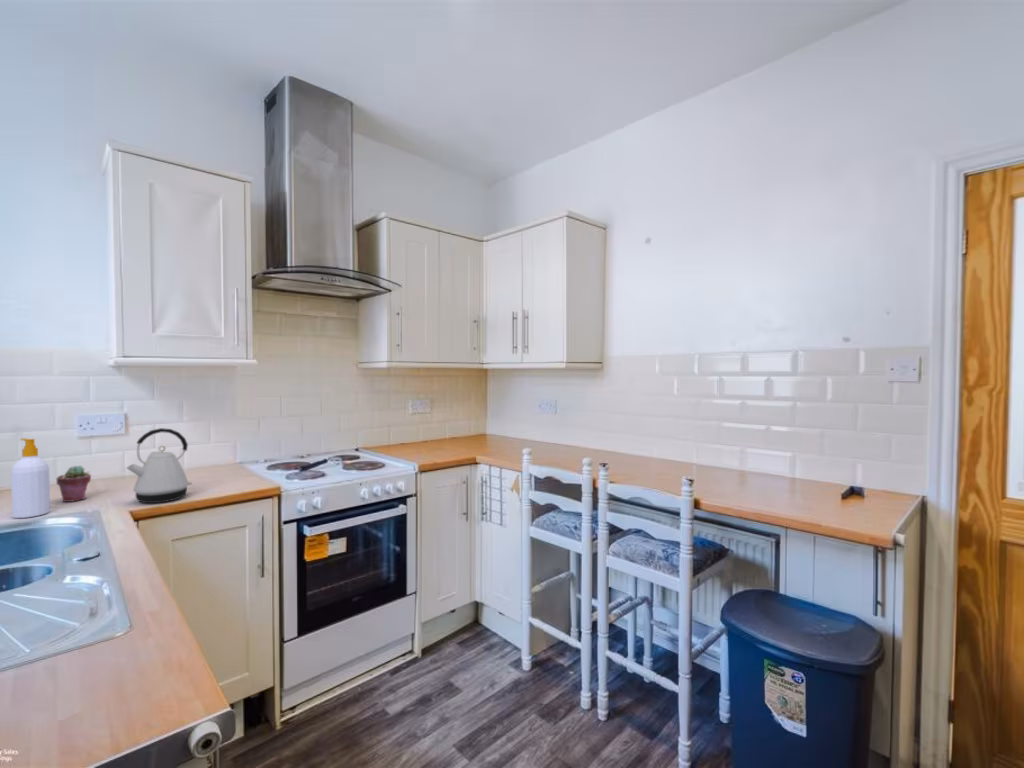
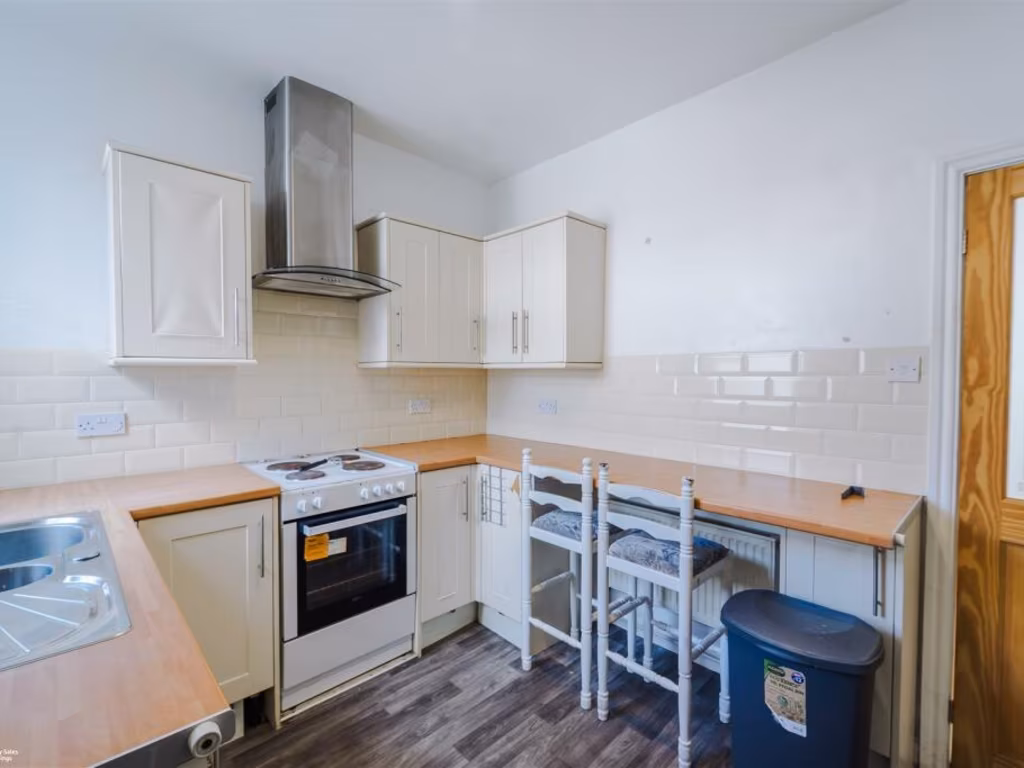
- soap bottle [10,437,51,519]
- potted succulent [55,465,92,503]
- kettle [125,427,193,504]
